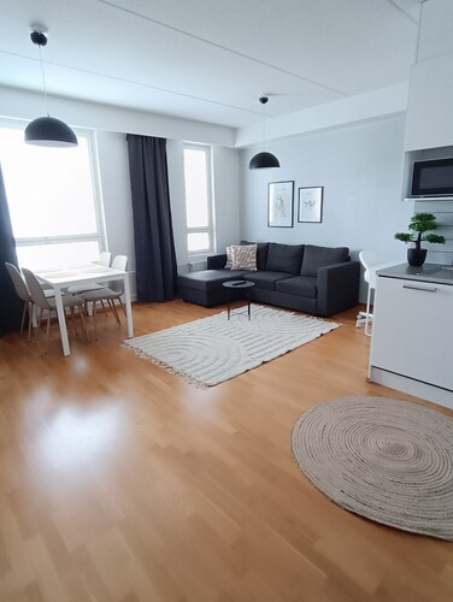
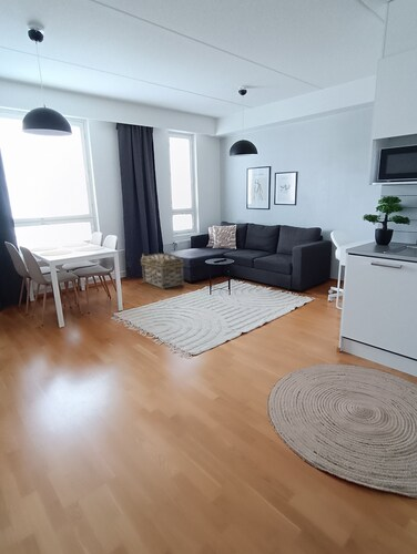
+ basket [140,253,185,290]
